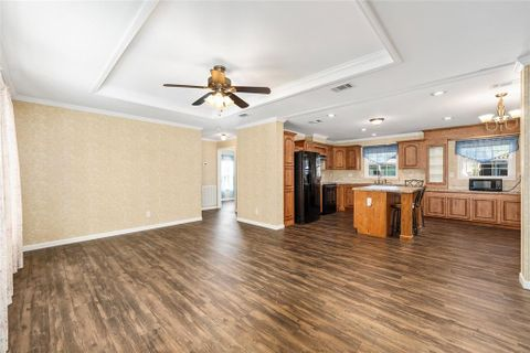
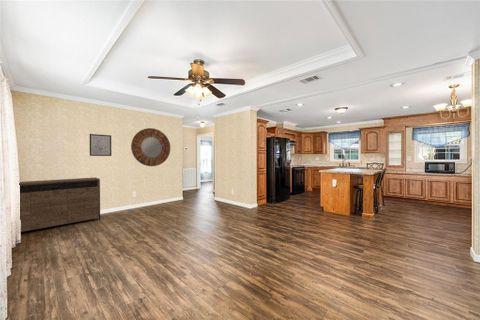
+ home mirror [130,127,171,167]
+ sideboard [18,176,101,233]
+ wall art [89,133,112,157]
